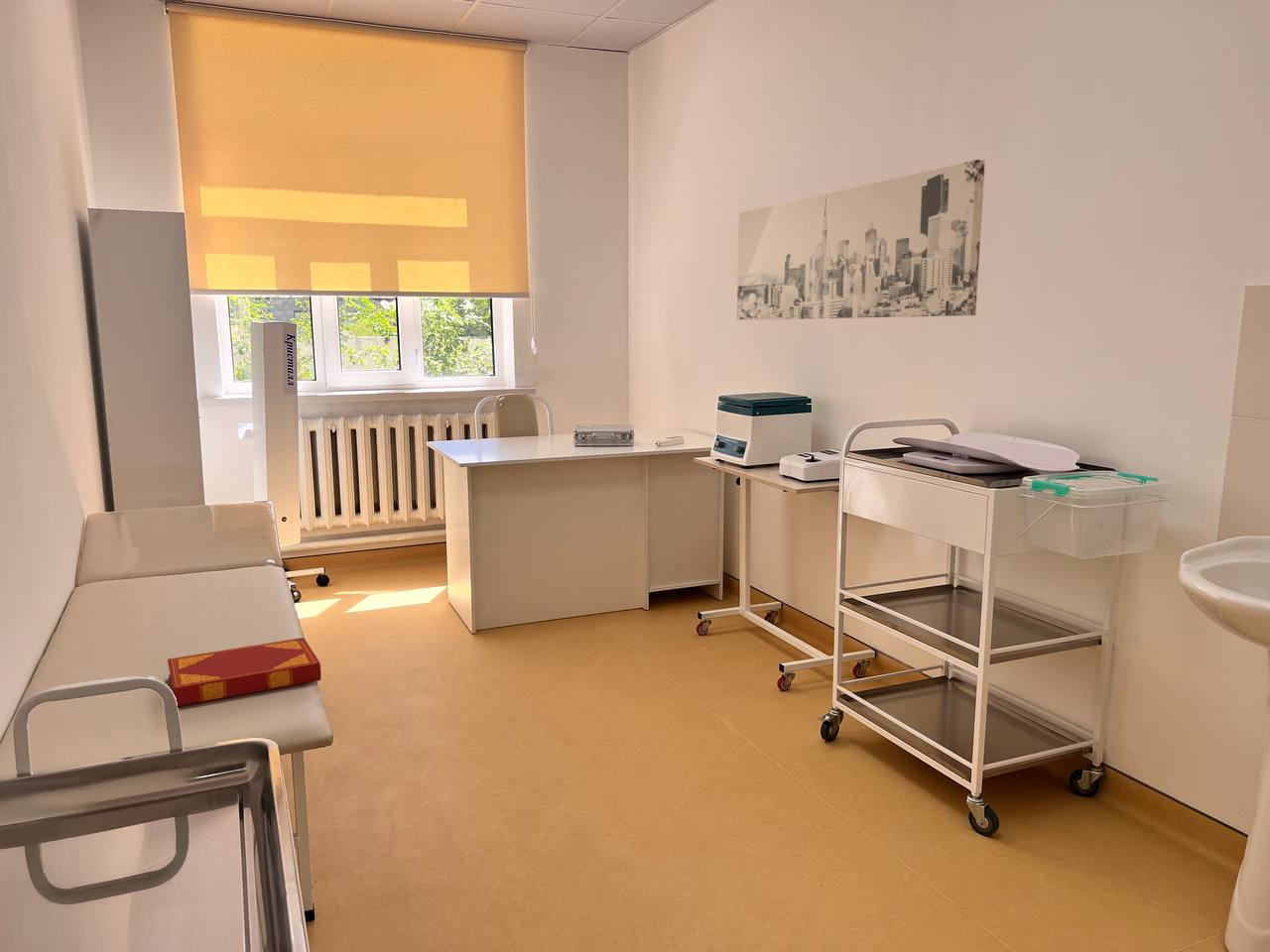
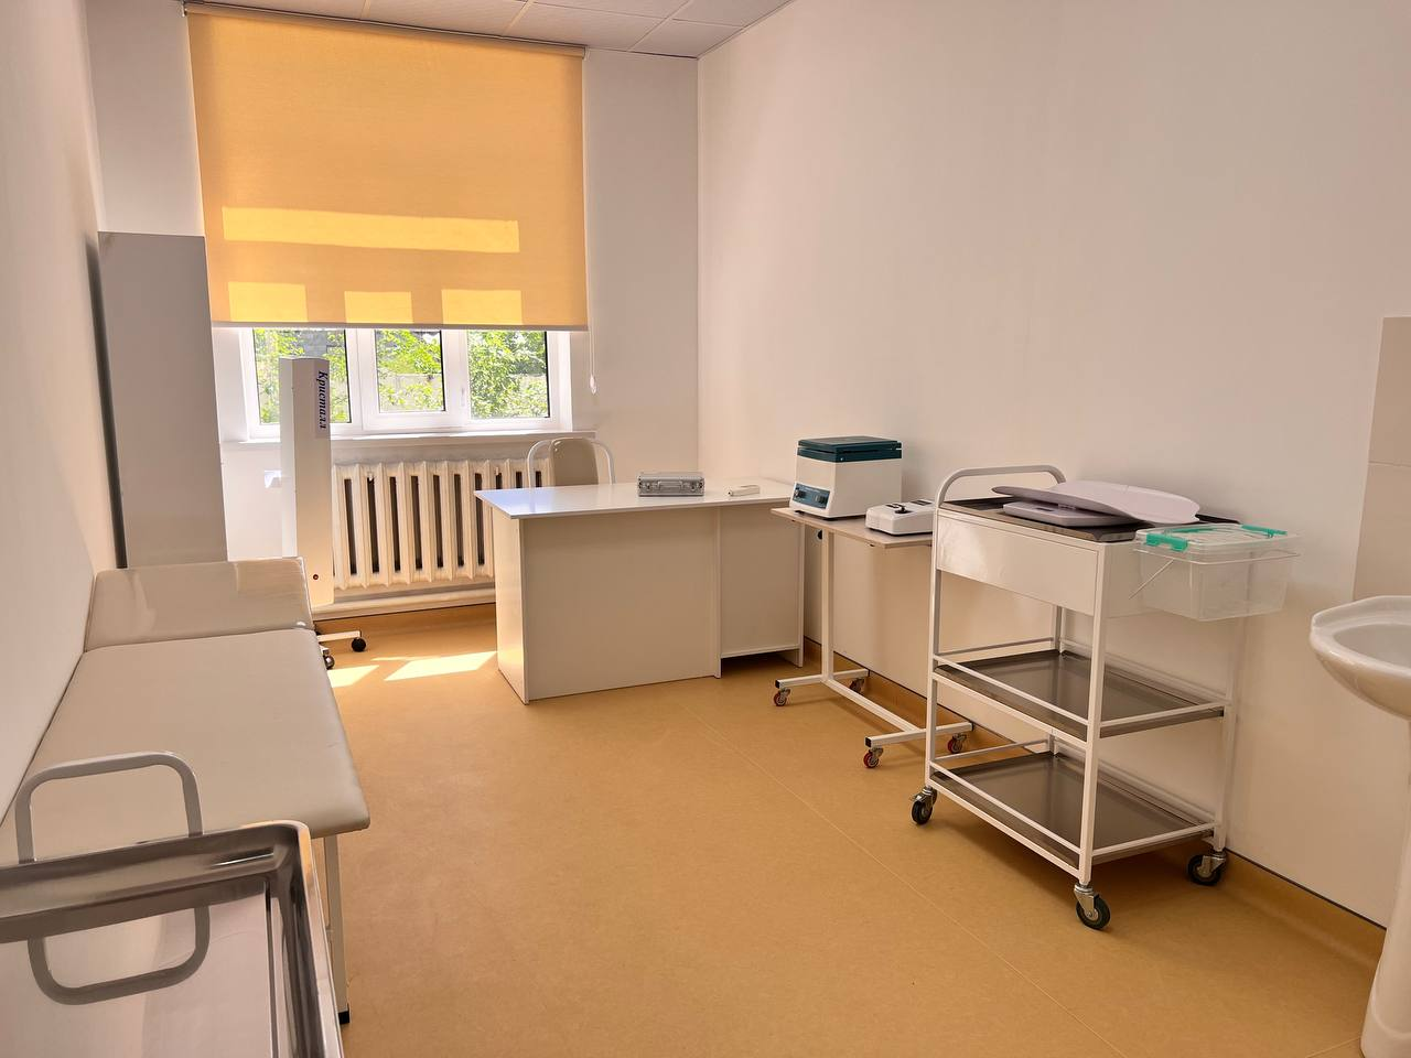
- hardback book [167,637,322,707]
- wall art [736,159,986,321]
